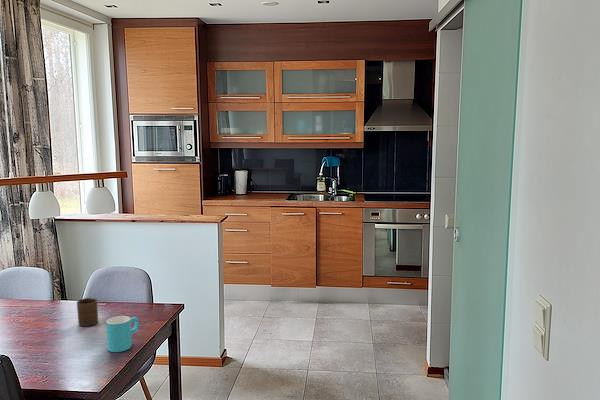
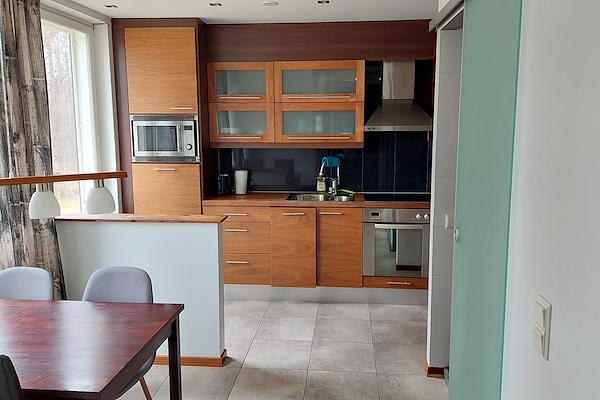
- cup [76,297,99,327]
- cup [105,315,140,353]
